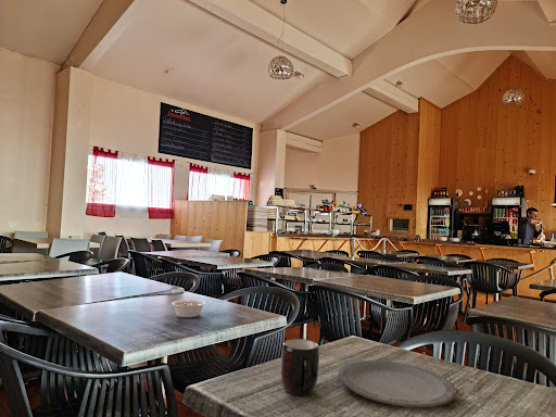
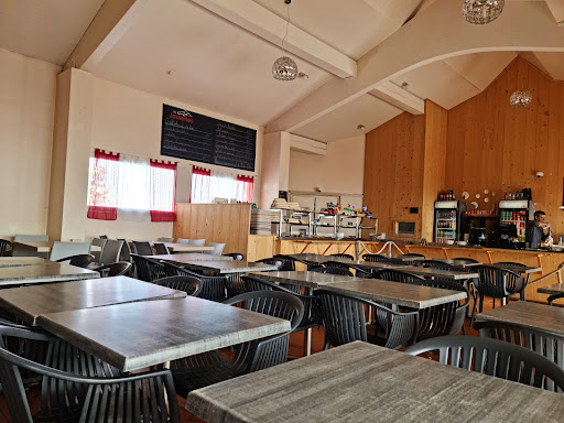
- legume [170,299,213,318]
- mug [280,338,320,396]
- plate [338,359,457,408]
